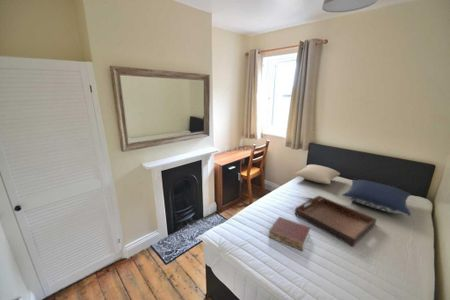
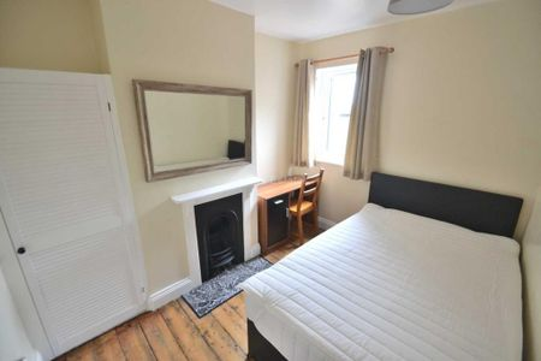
- pillow [294,163,341,185]
- book [268,216,311,252]
- pillow [341,179,412,217]
- serving tray [294,195,377,248]
